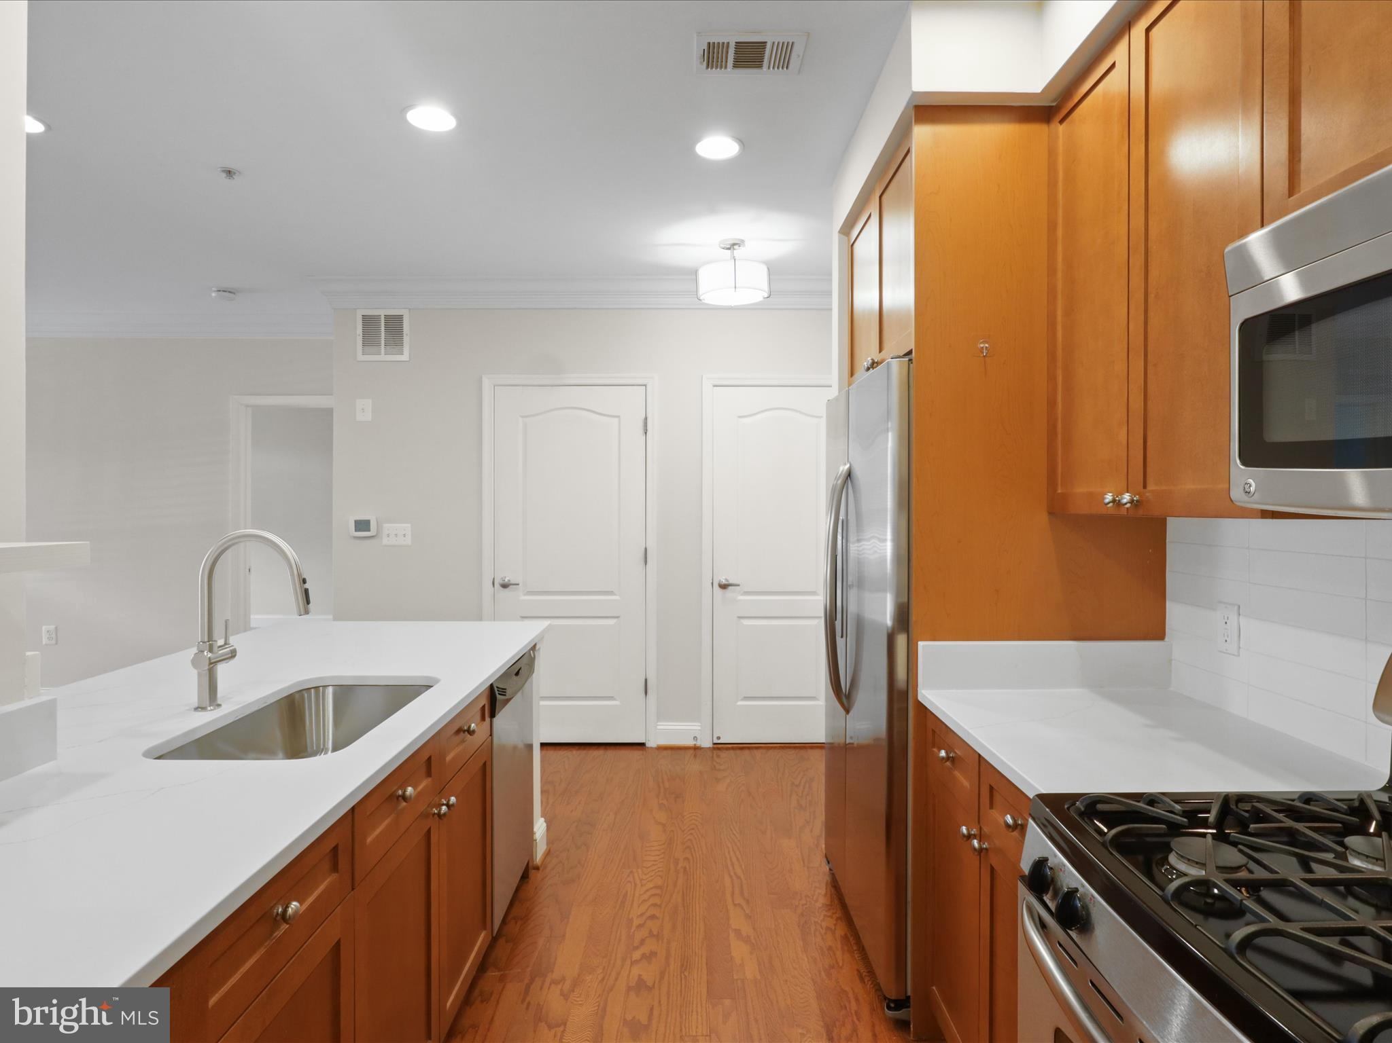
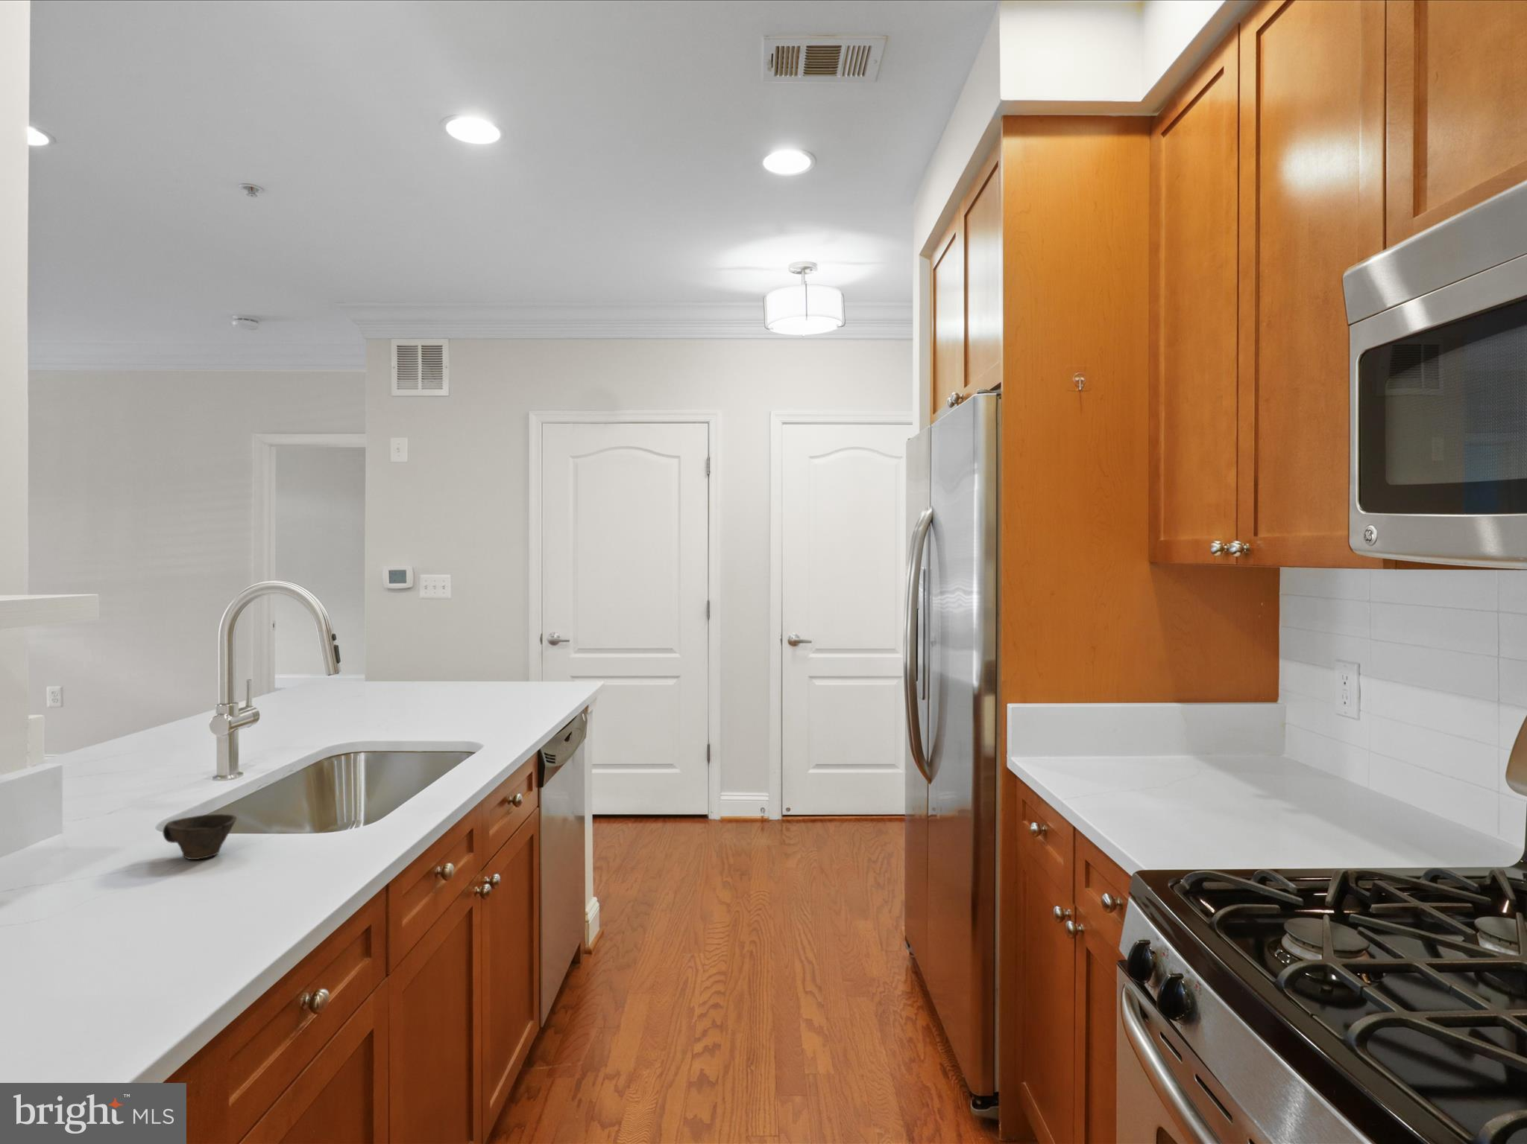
+ cup [162,814,238,860]
